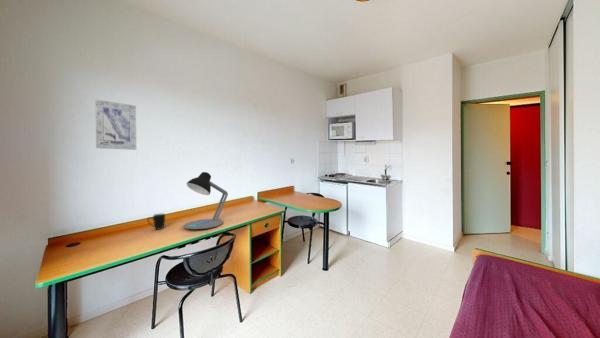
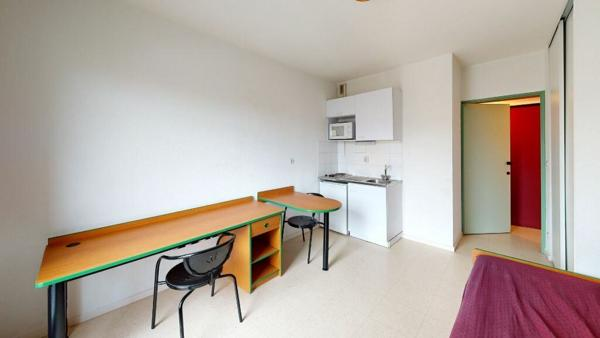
- mug [146,213,166,231]
- wall art [95,98,137,151]
- desk lamp [182,171,229,230]
